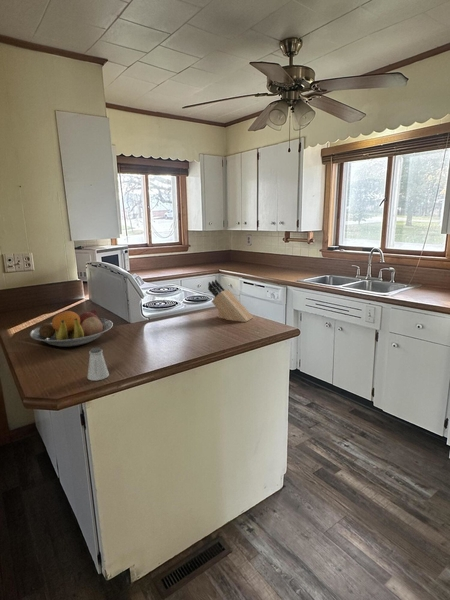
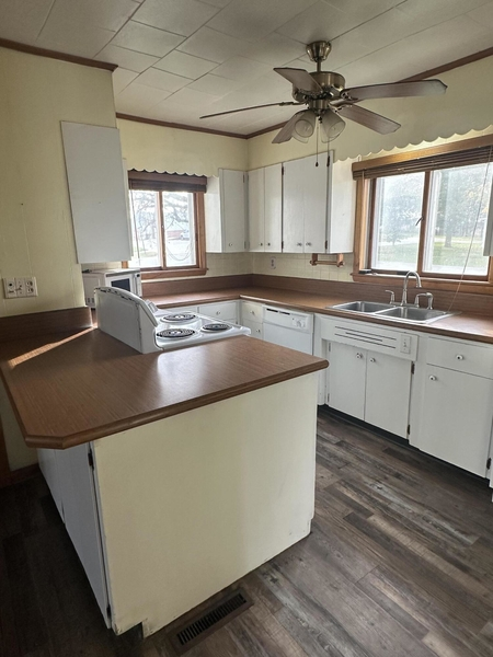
- knife block [207,279,254,323]
- fruit bowl [29,308,114,348]
- saltshaker [87,347,110,381]
